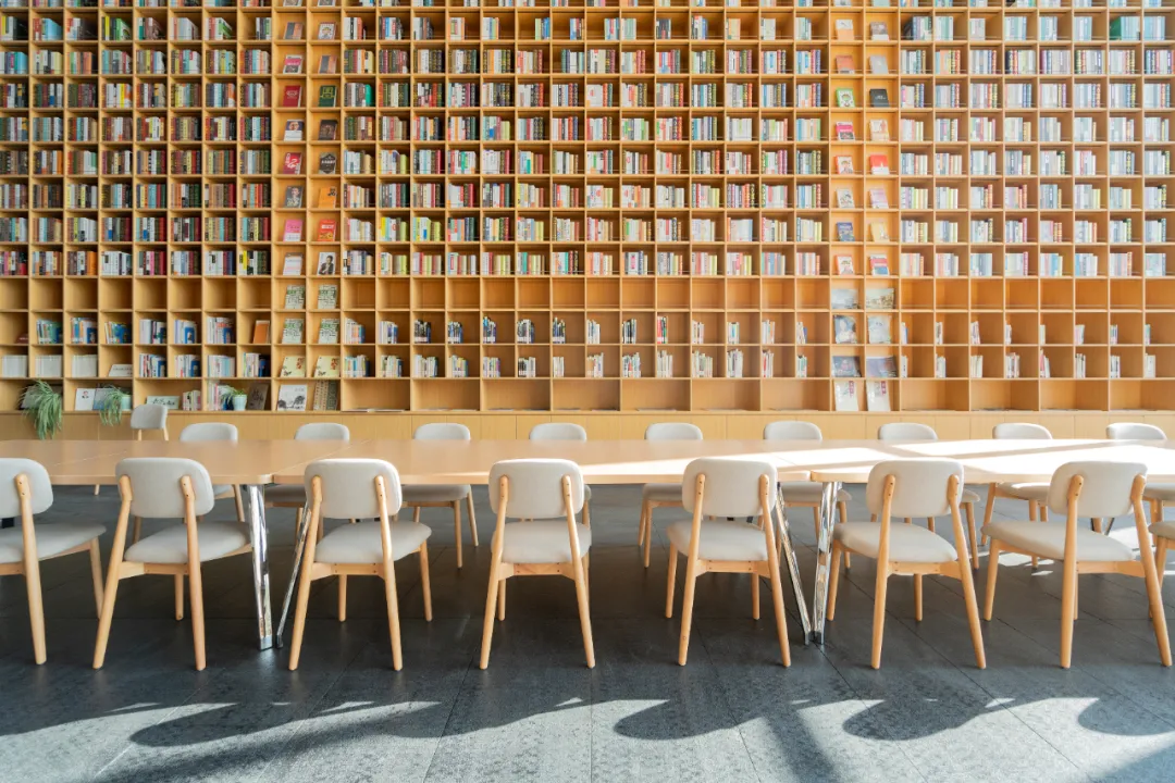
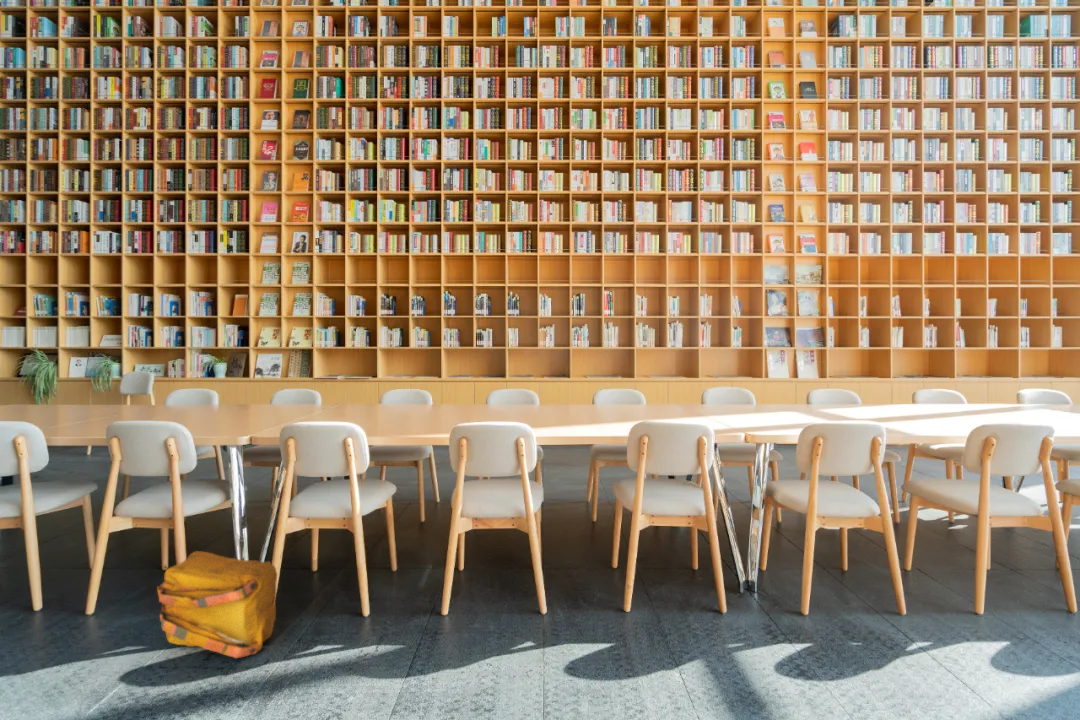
+ backpack [156,550,278,659]
